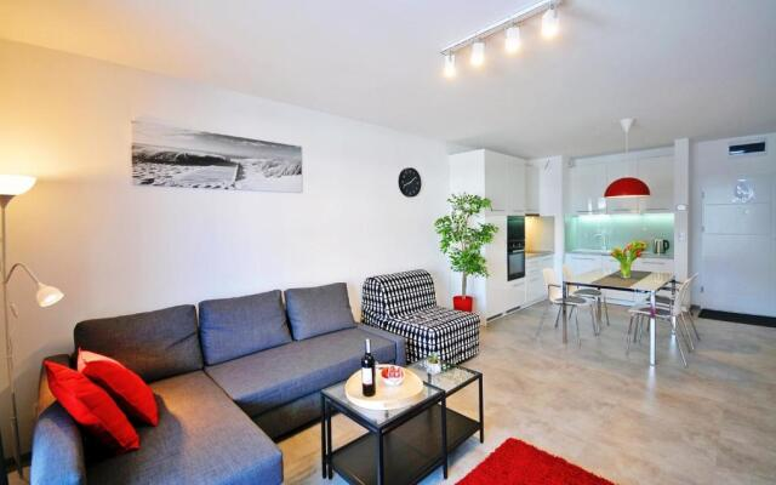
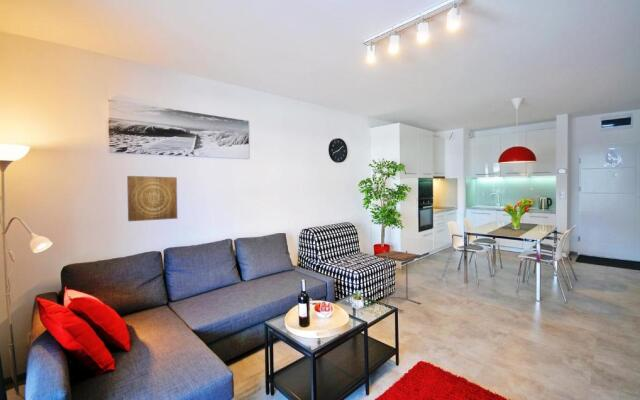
+ side table [375,250,422,312]
+ wall art [126,175,178,222]
